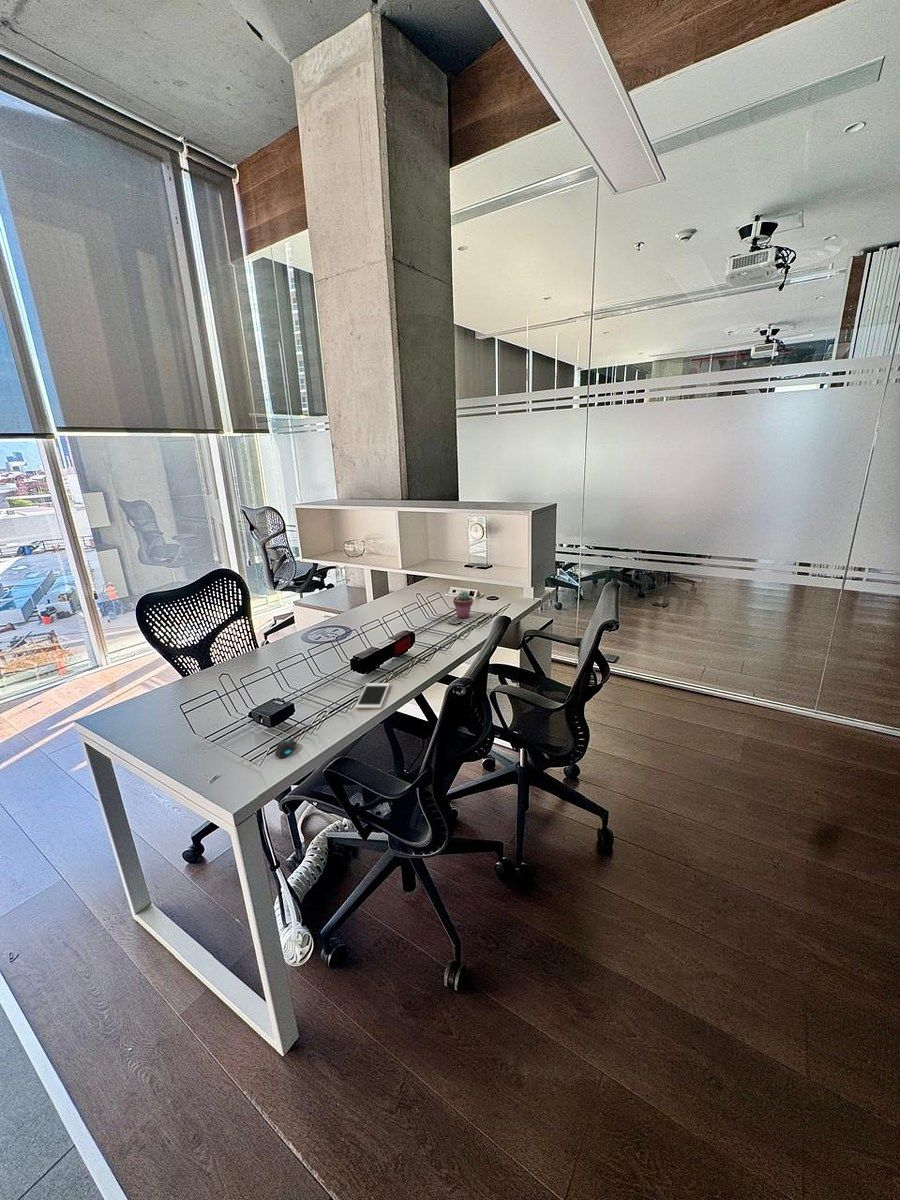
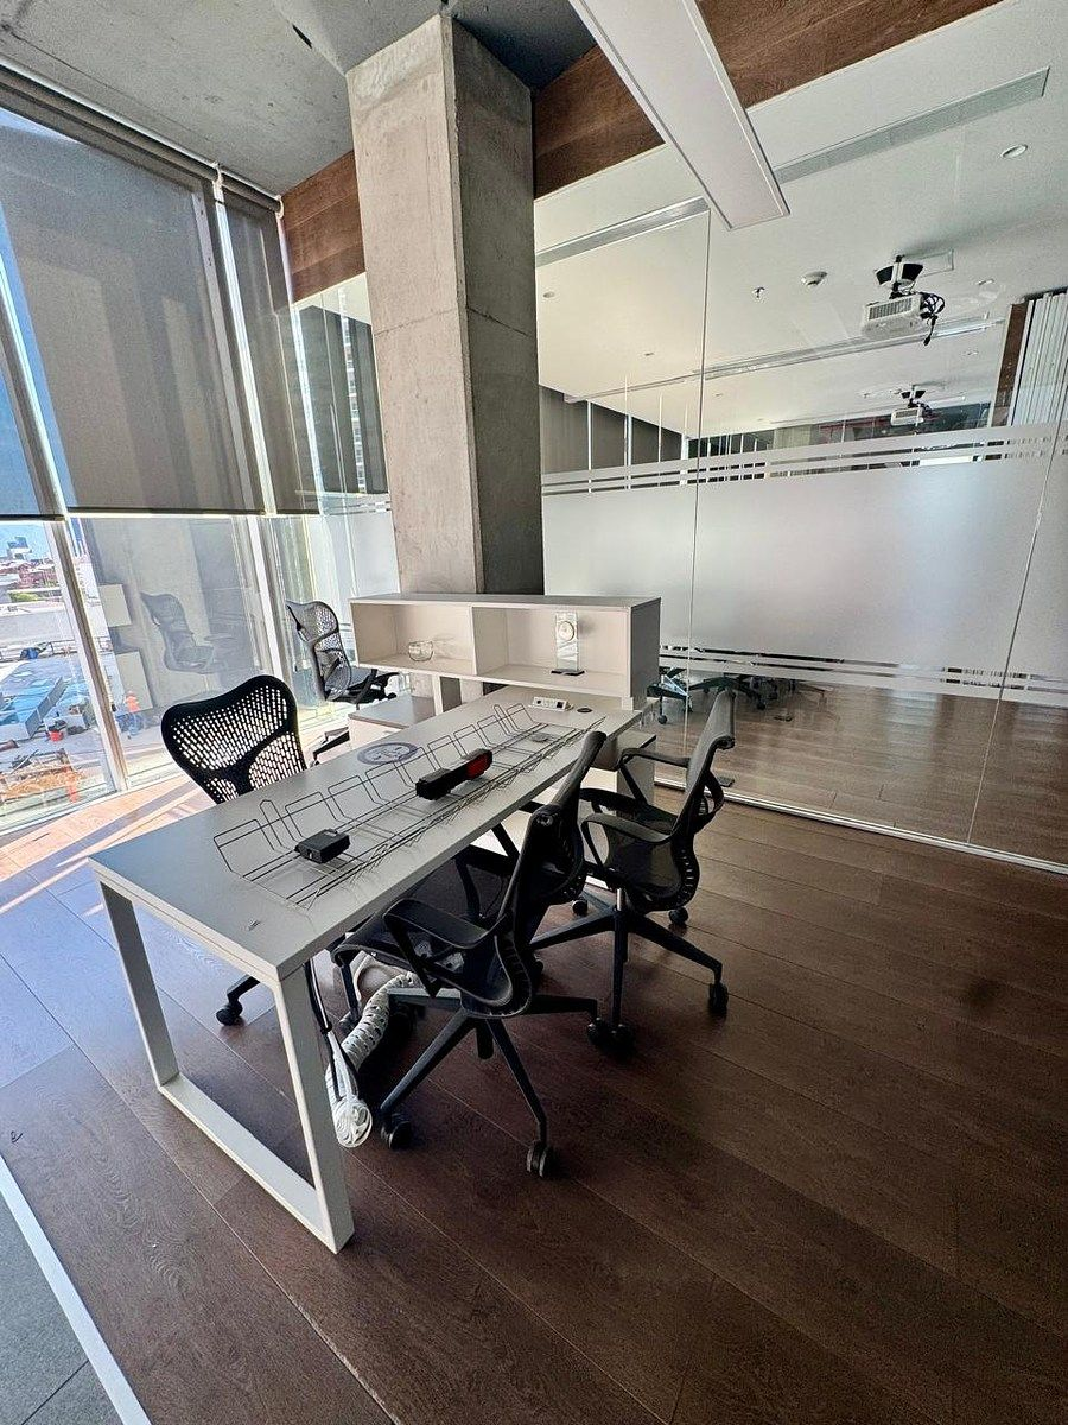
- cell phone [355,682,391,710]
- potted succulent [452,590,474,619]
- mouse [274,723,312,759]
